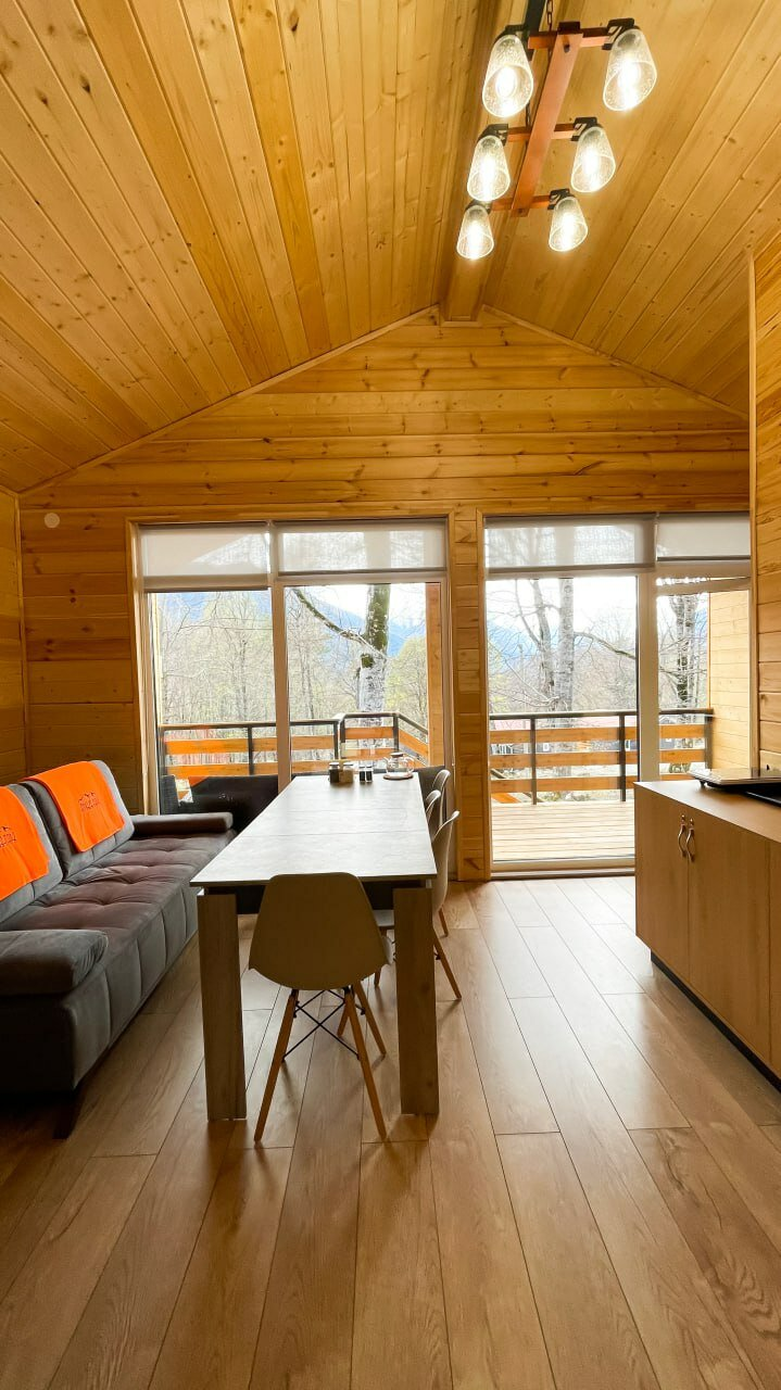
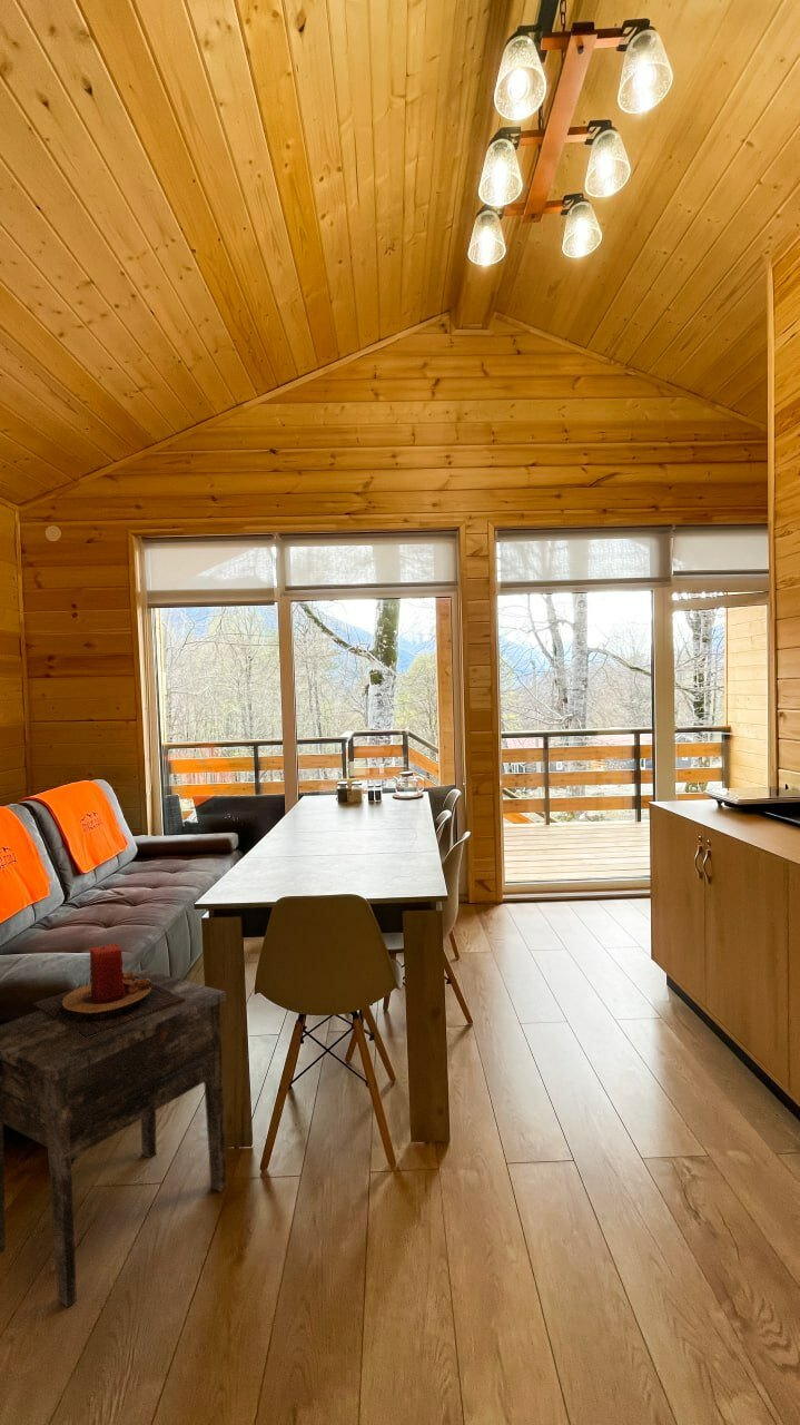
+ side table [0,969,227,1308]
+ candle [32,942,186,1038]
